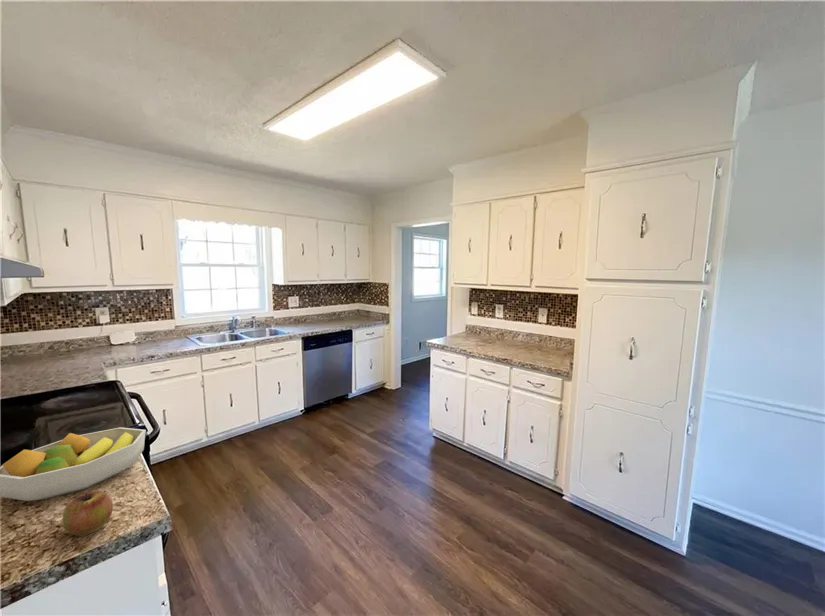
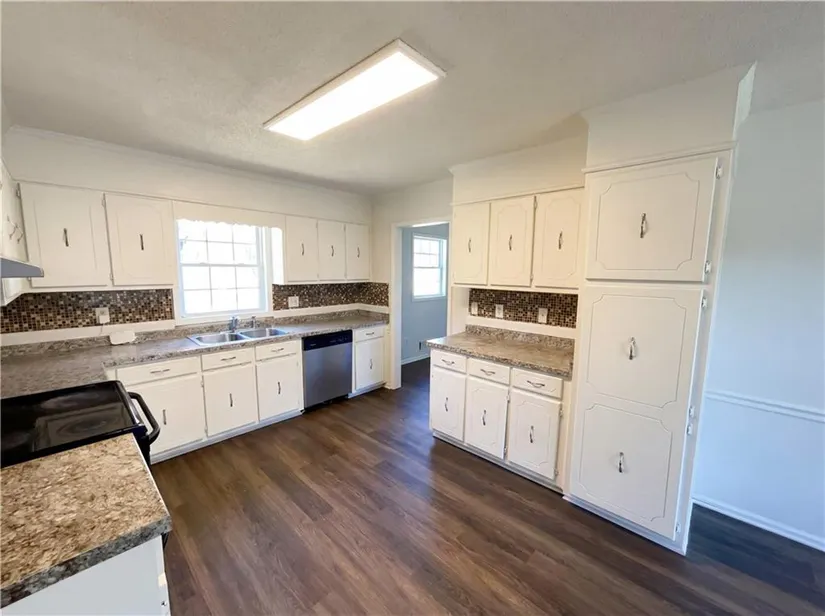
- fruit bowl [0,426,147,502]
- apple [62,490,114,537]
